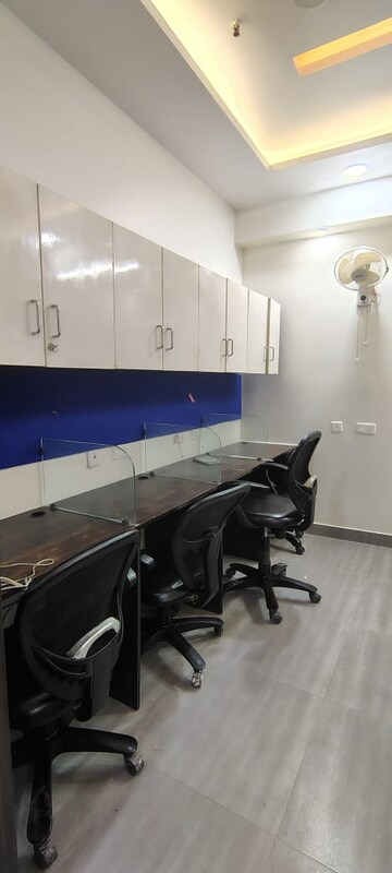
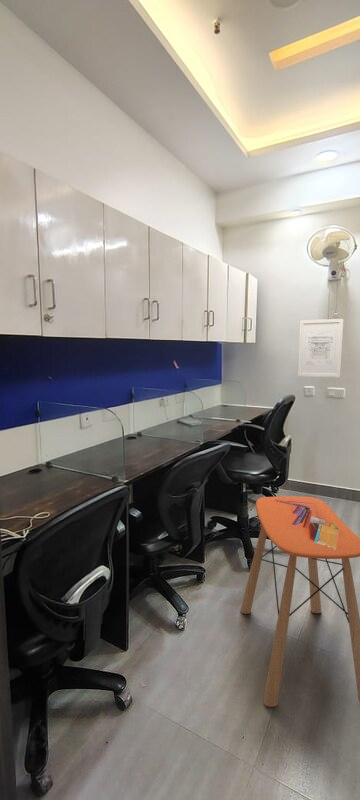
+ wall art [297,318,345,378]
+ side table [239,495,360,708]
